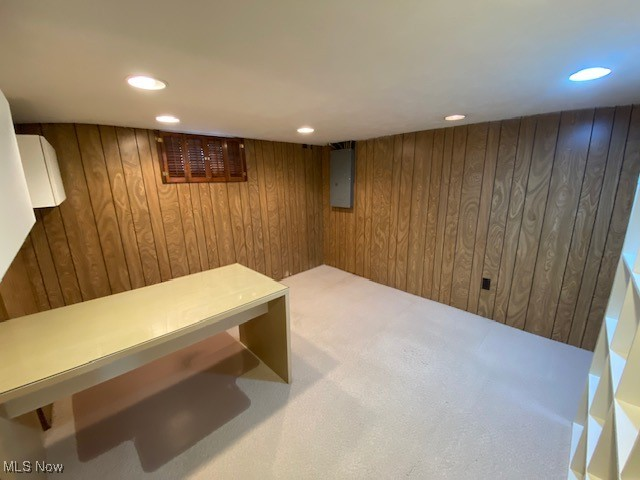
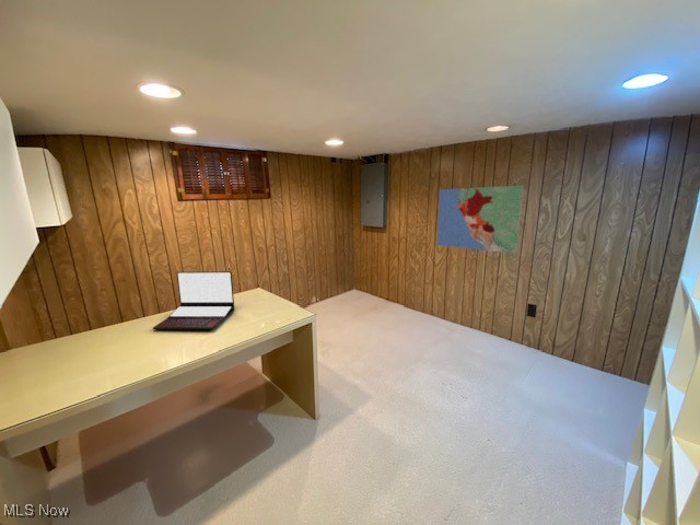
+ map [436,185,525,255]
+ laptop [152,270,235,330]
